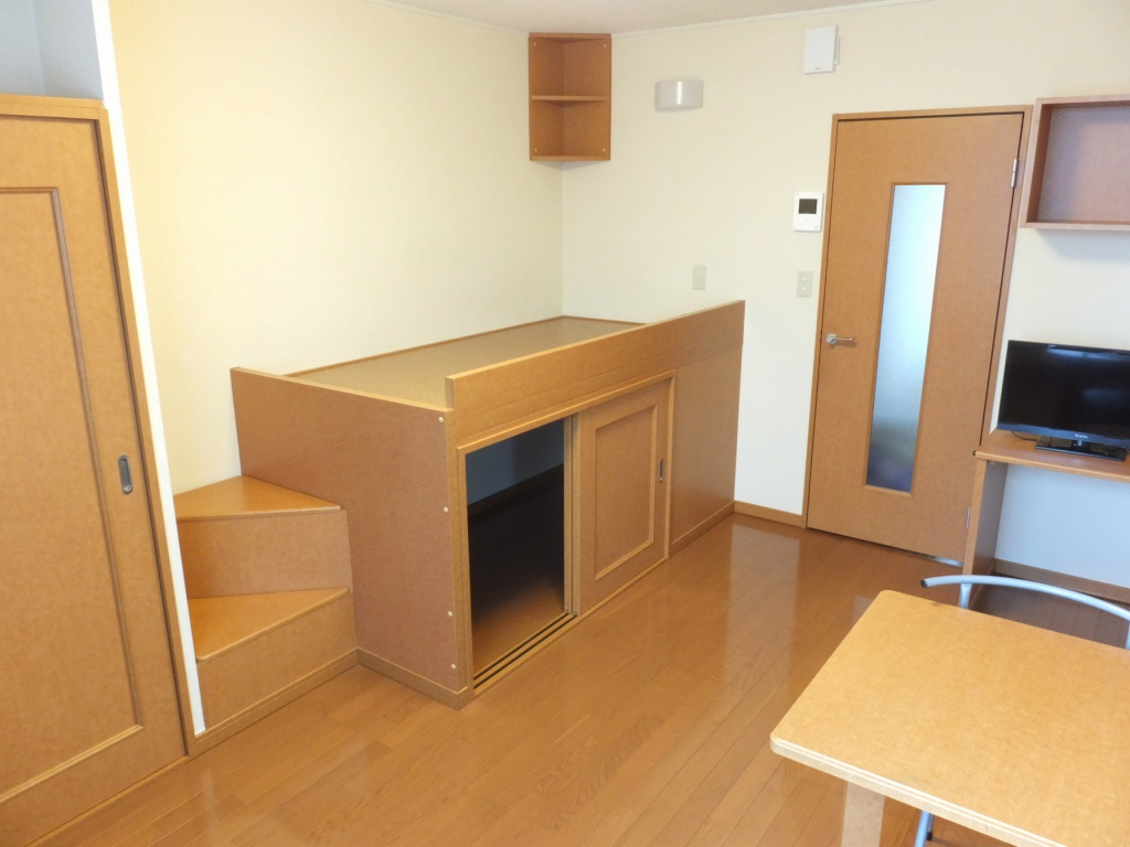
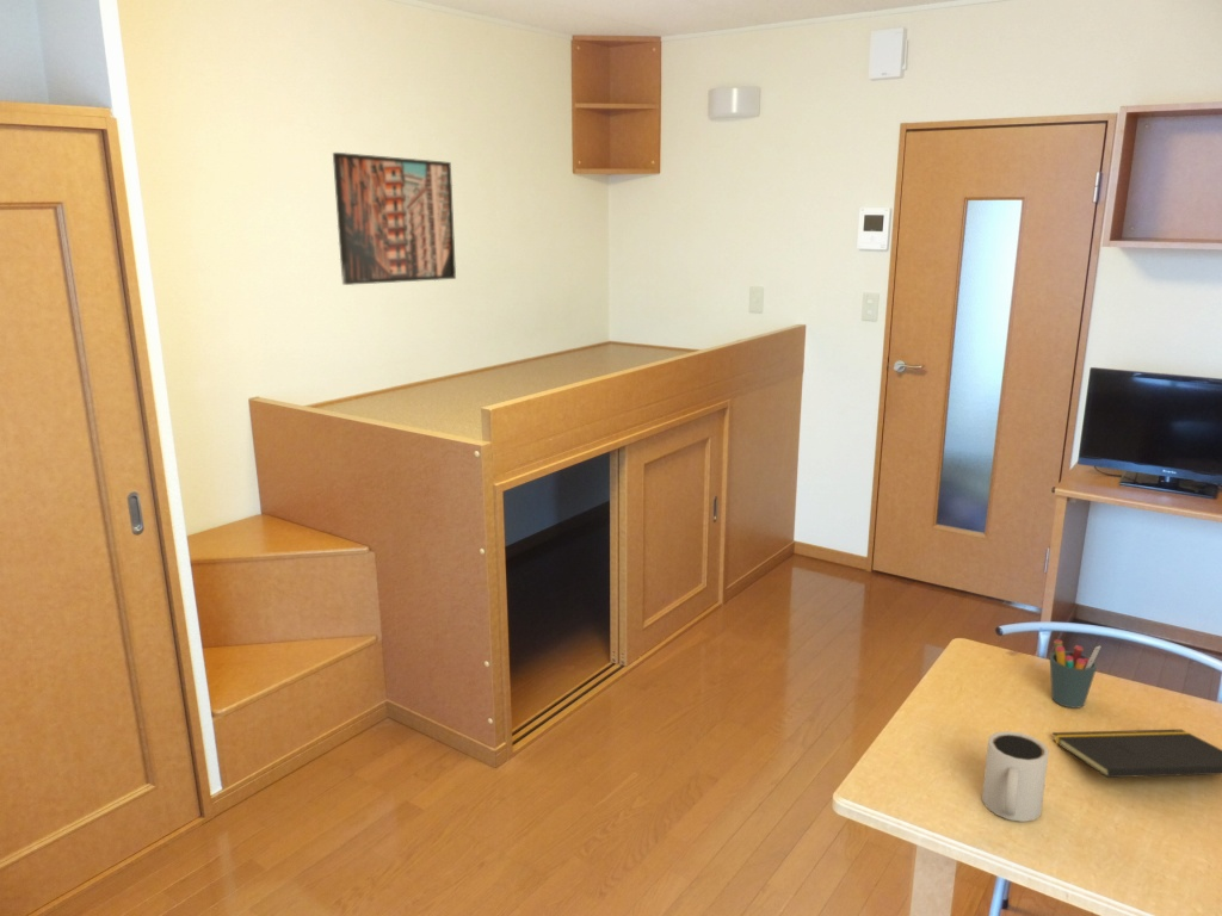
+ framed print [332,151,457,286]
+ pen holder [1049,639,1101,708]
+ notepad [1051,729,1222,779]
+ mug [981,730,1050,823]
